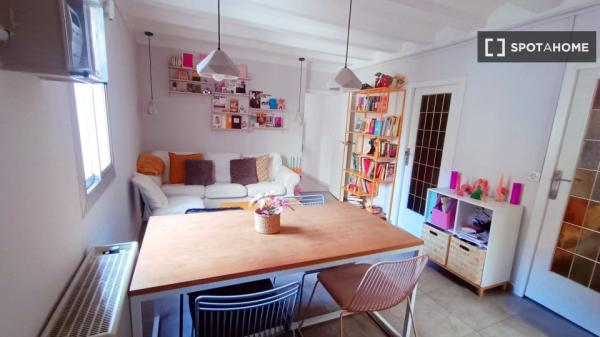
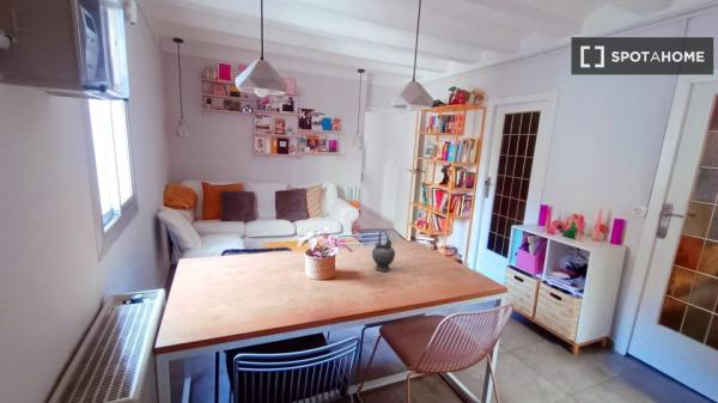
+ teapot [371,230,396,273]
